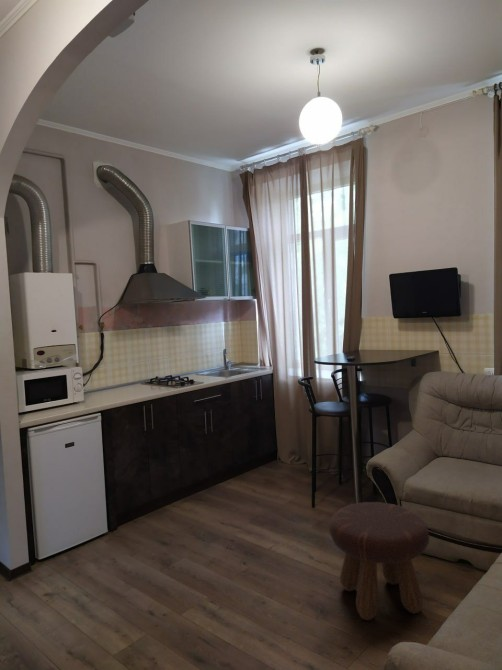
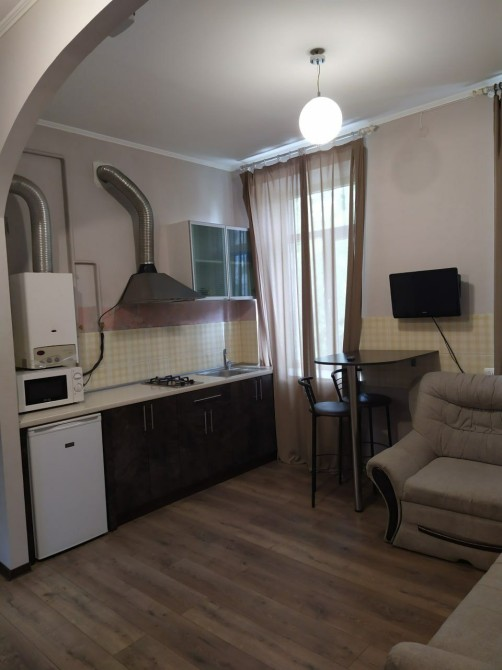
- footstool [328,501,430,621]
